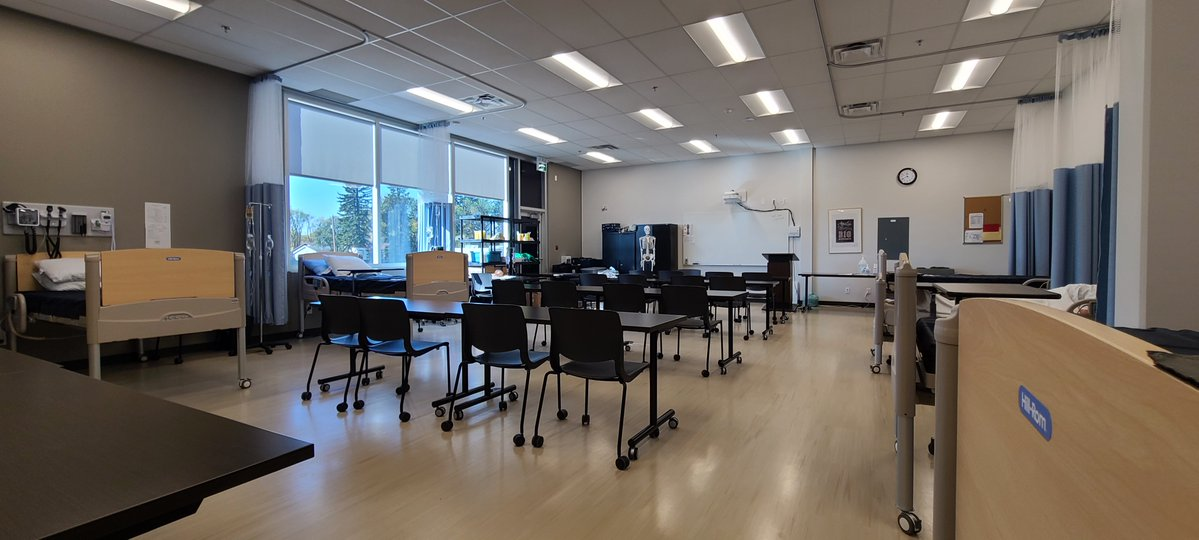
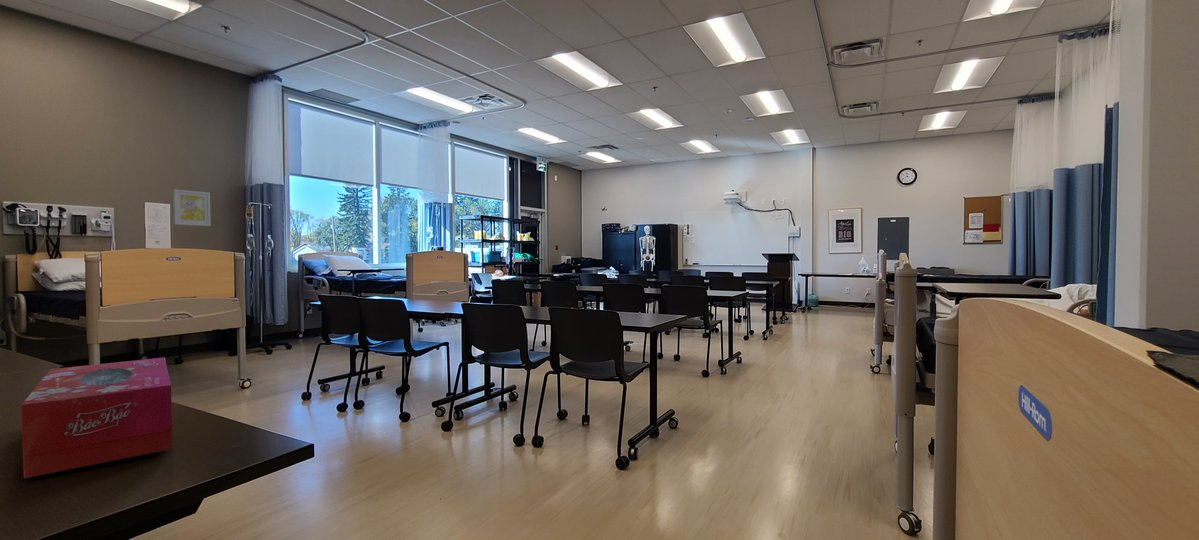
+ tissue box [20,357,174,479]
+ wall art [172,188,212,227]
